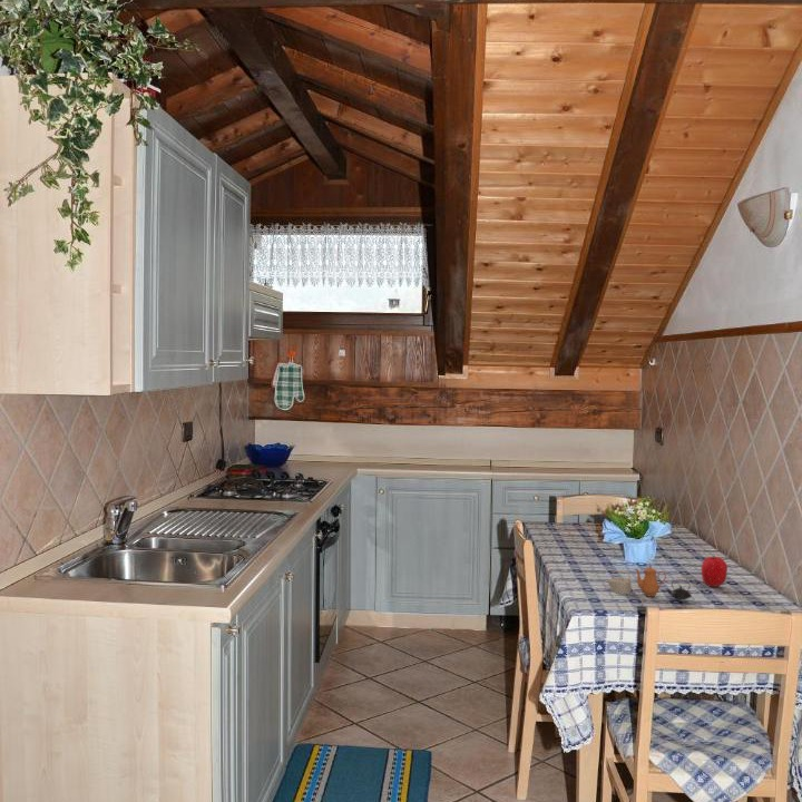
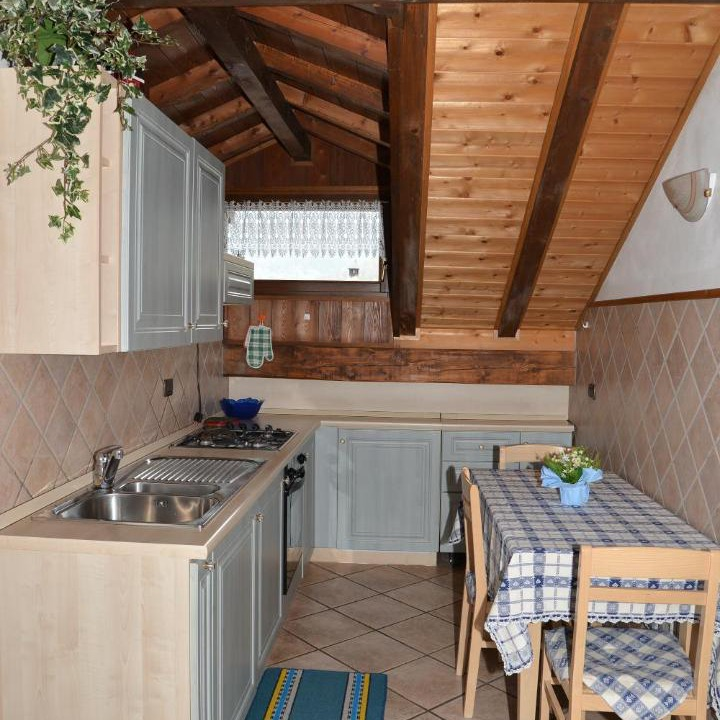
- teapot [605,564,693,600]
- fruit [701,554,728,588]
